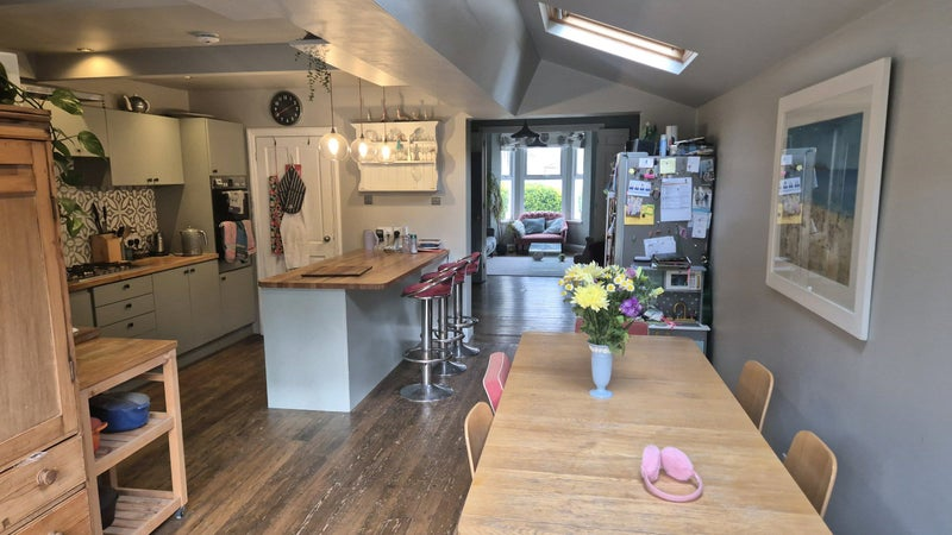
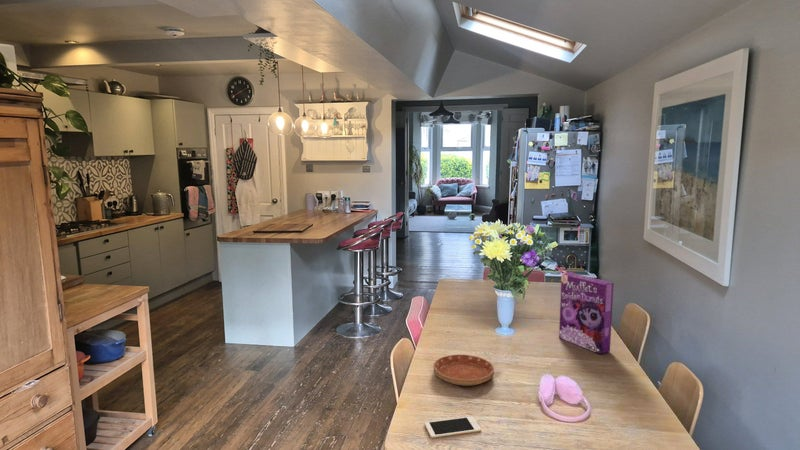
+ cereal box [558,272,615,355]
+ cell phone [424,415,482,439]
+ saucer [433,354,495,387]
